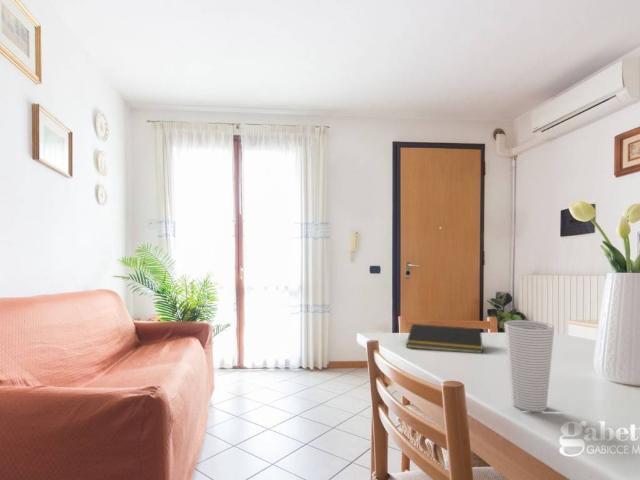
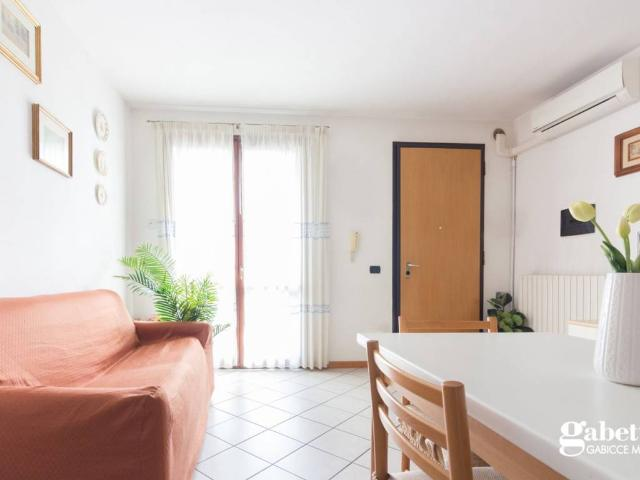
- notepad [405,323,484,354]
- cup [503,319,555,413]
